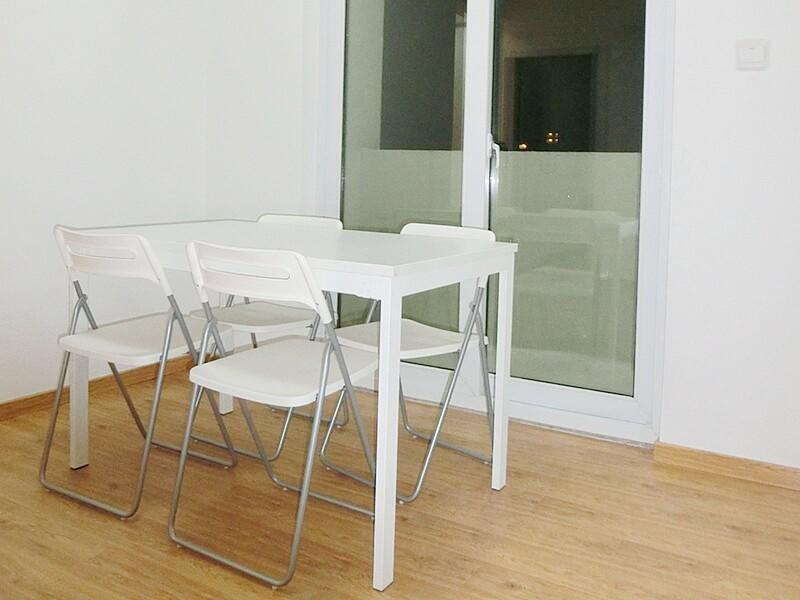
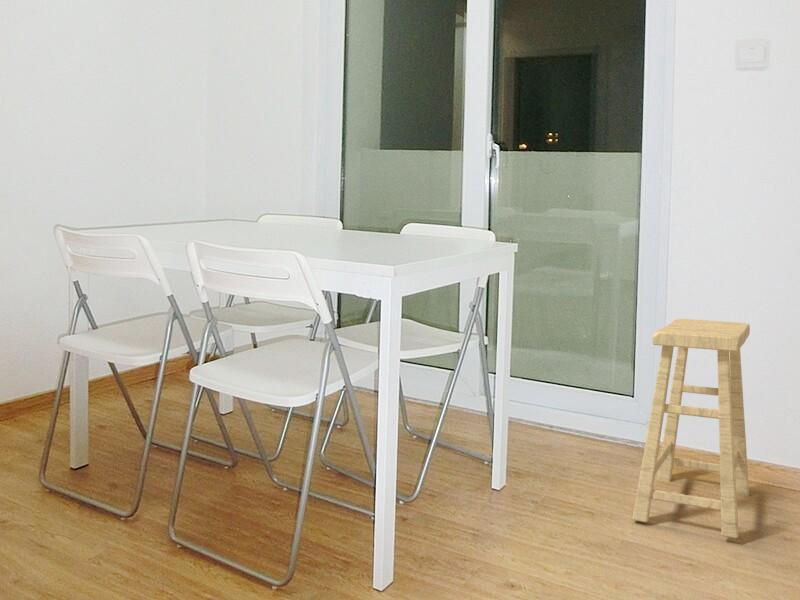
+ stool [631,318,751,539]
